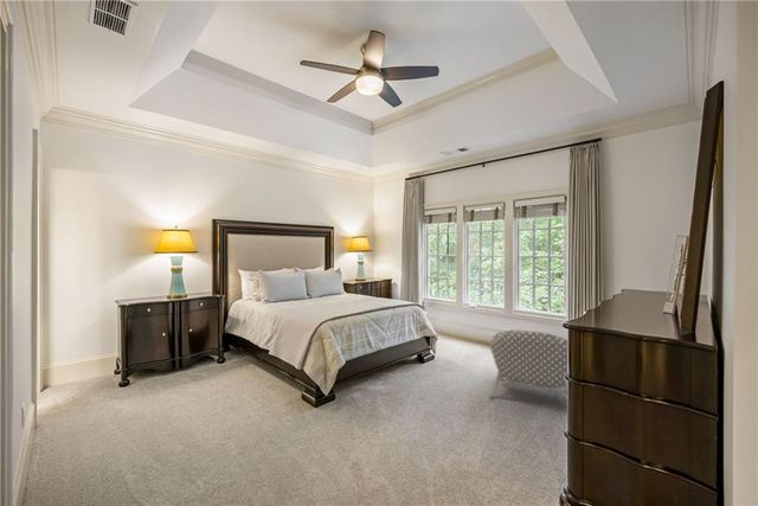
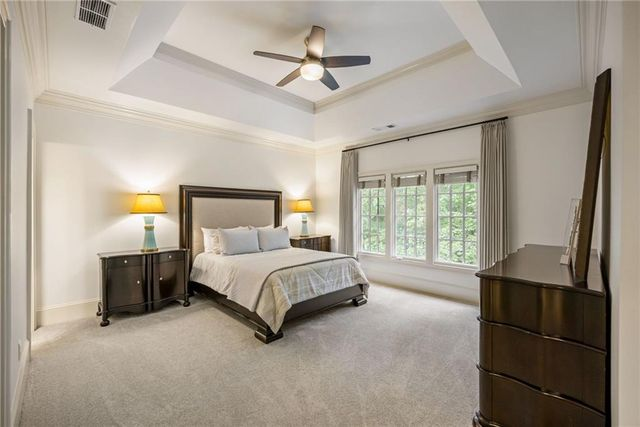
- armchair [488,328,568,402]
